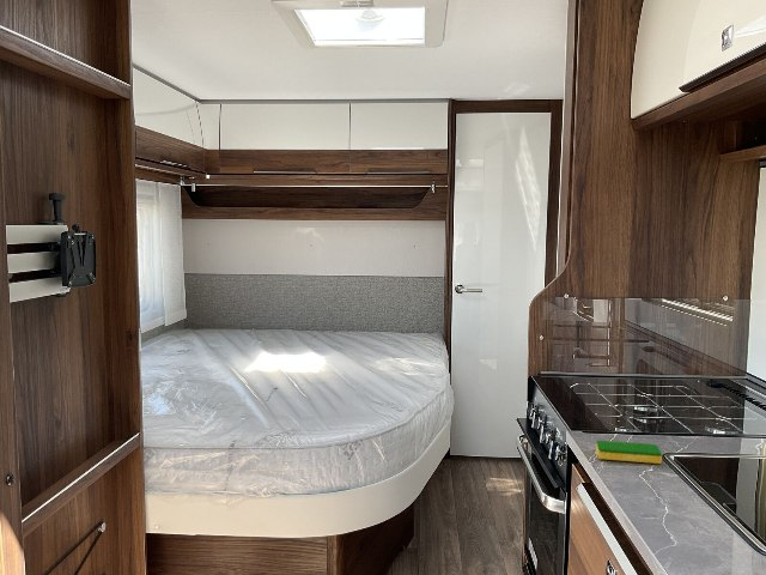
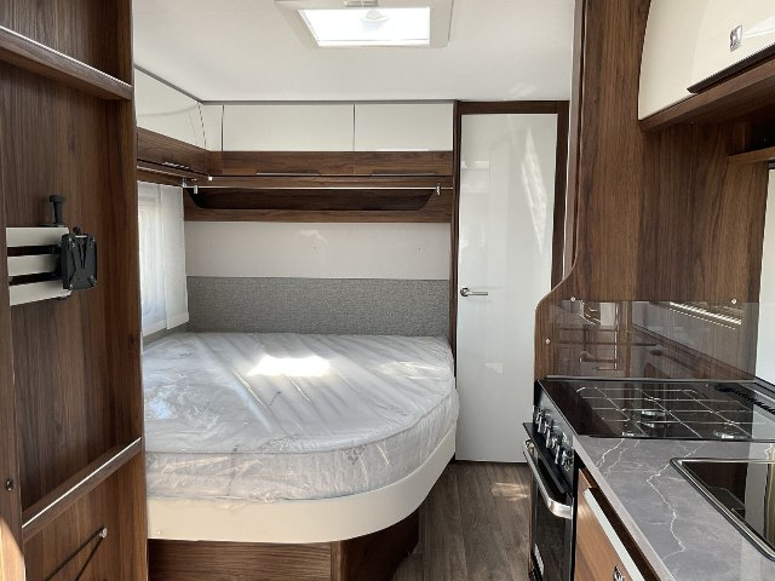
- dish sponge [595,440,663,465]
